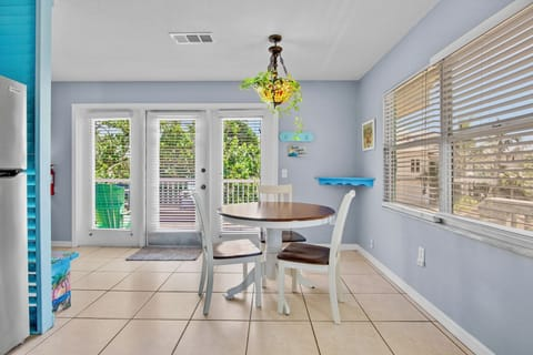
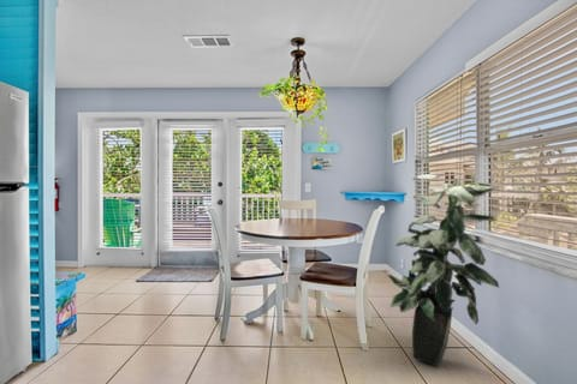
+ indoor plant [387,173,500,368]
